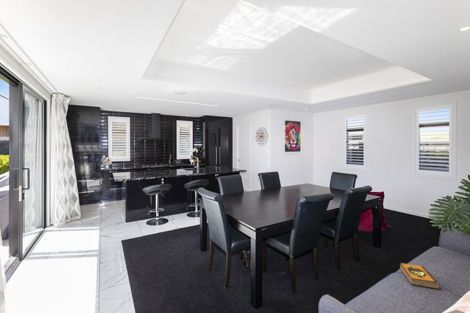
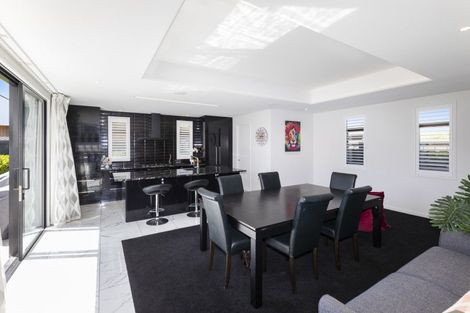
- hardback book [399,262,441,290]
